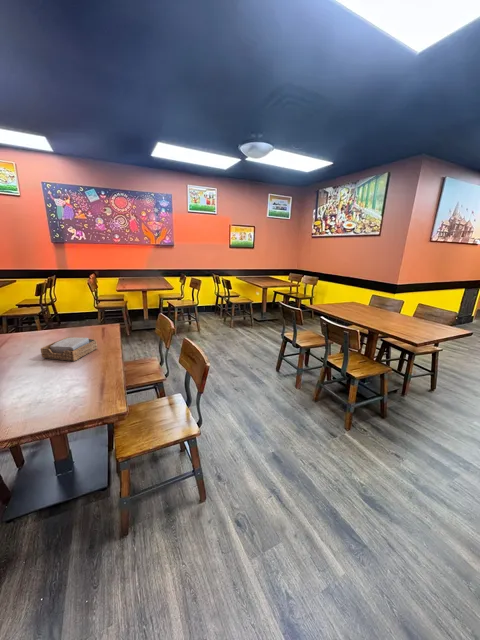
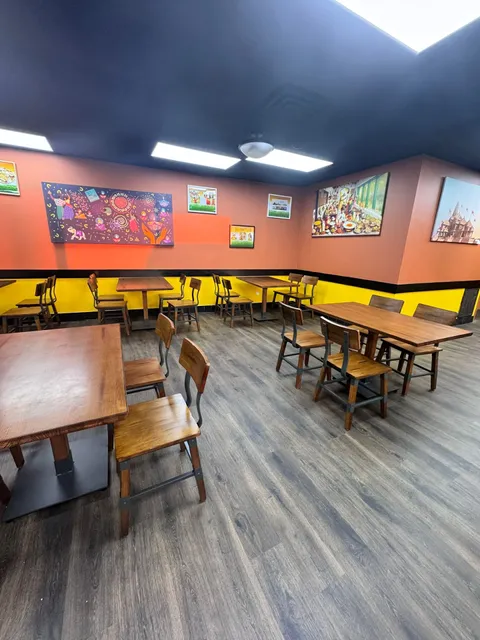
- napkin holder [40,336,98,362]
